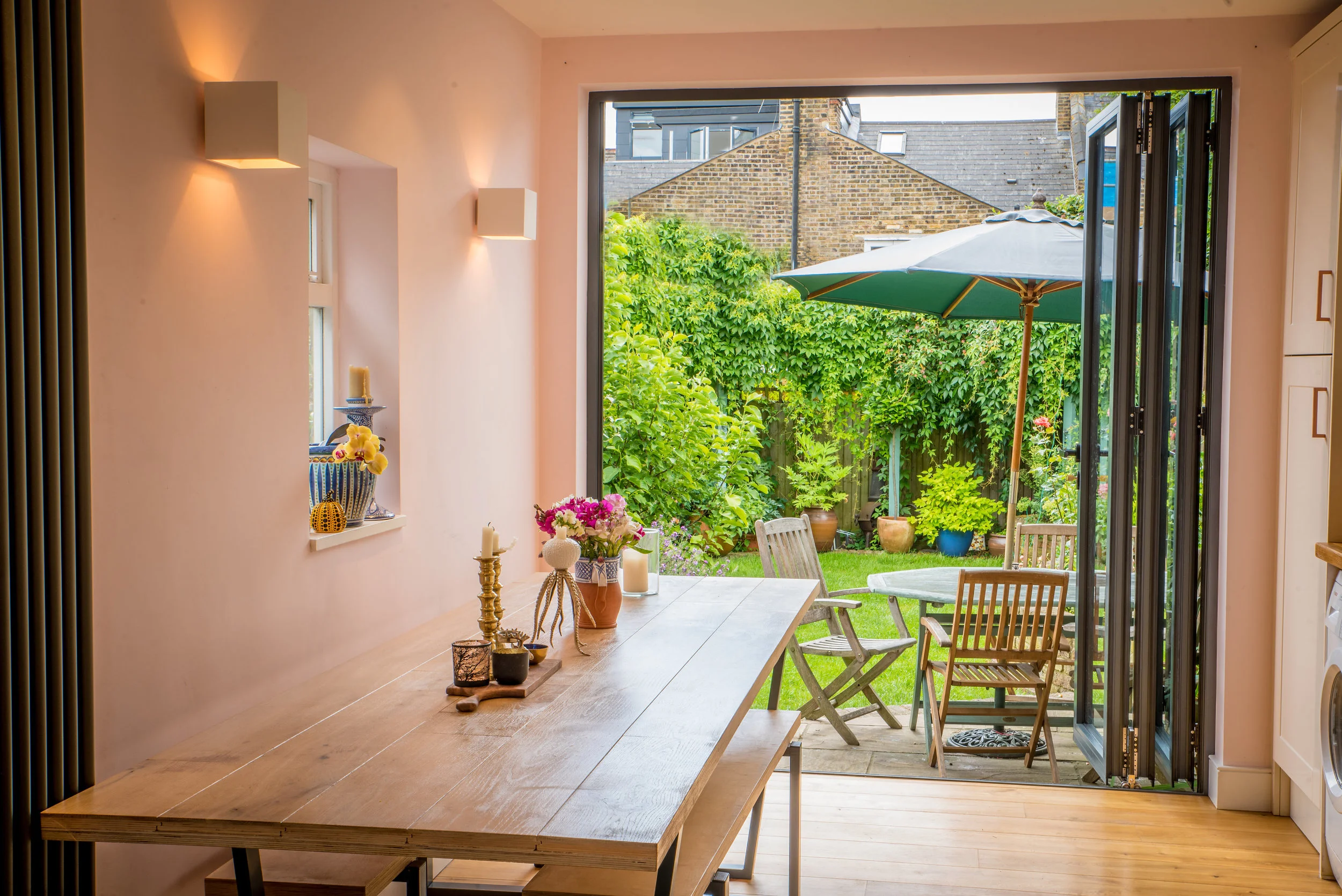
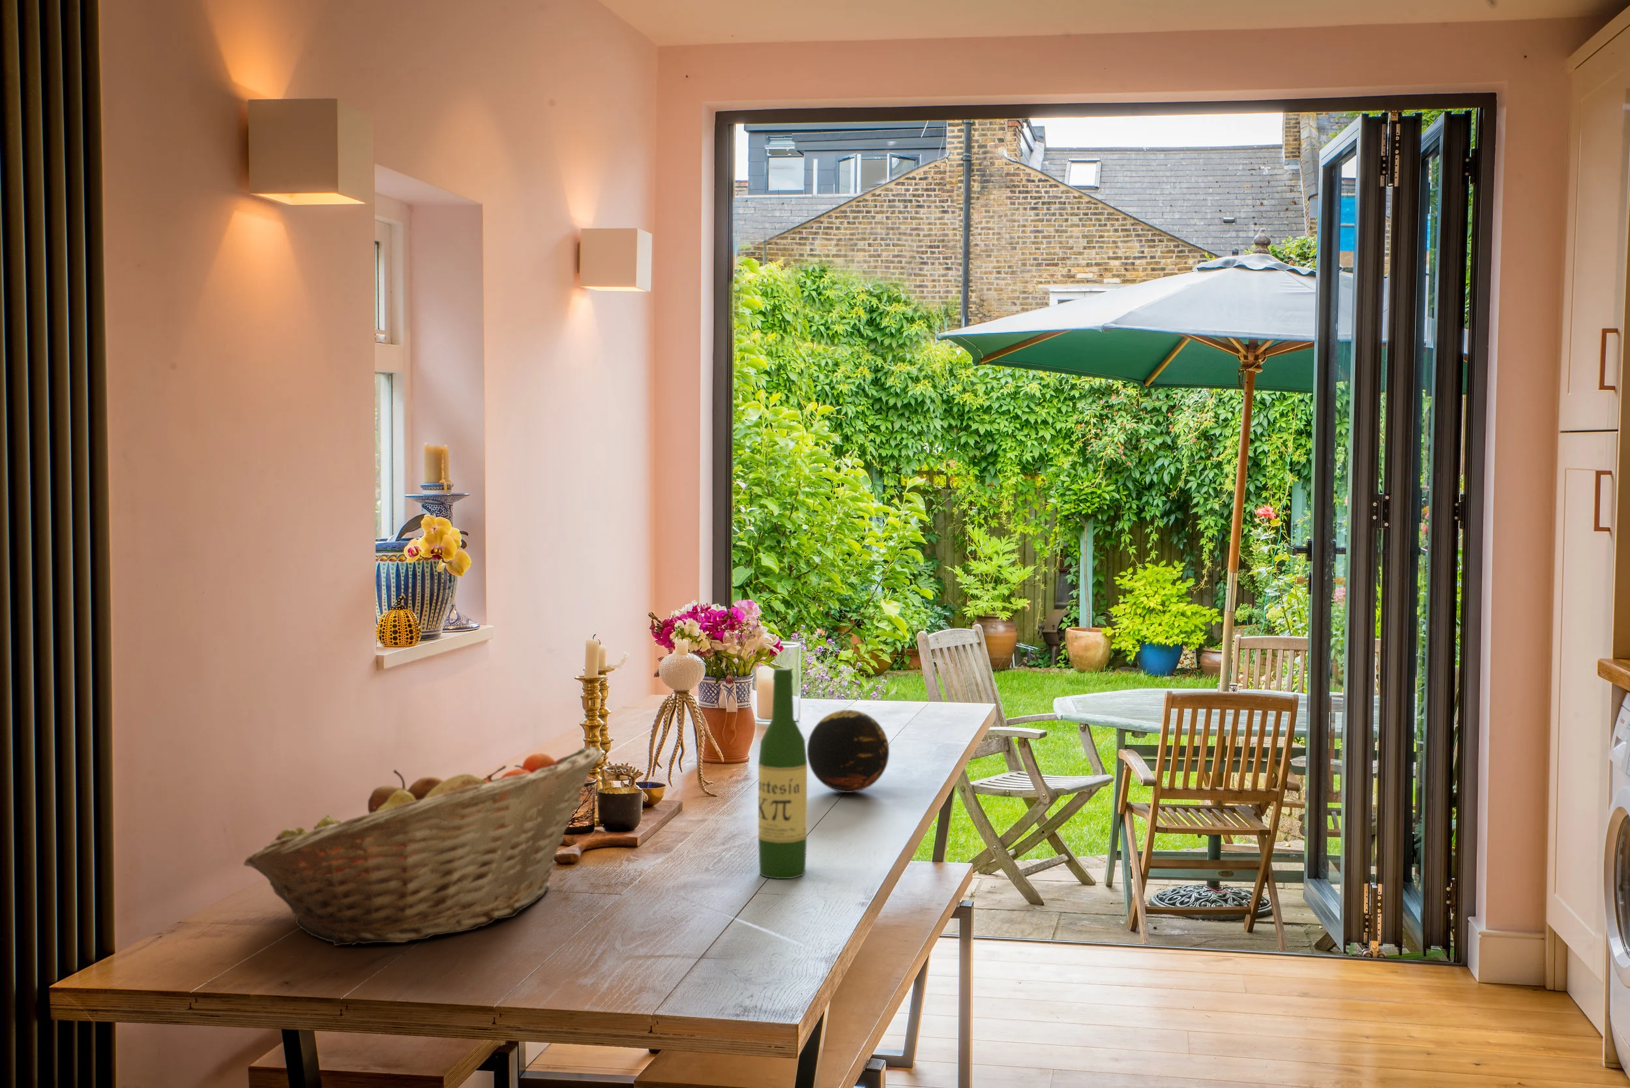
+ decorative orb [806,709,890,793]
+ wine bottle [758,668,808,880]
+ fruit basket [243,746,604,947]
